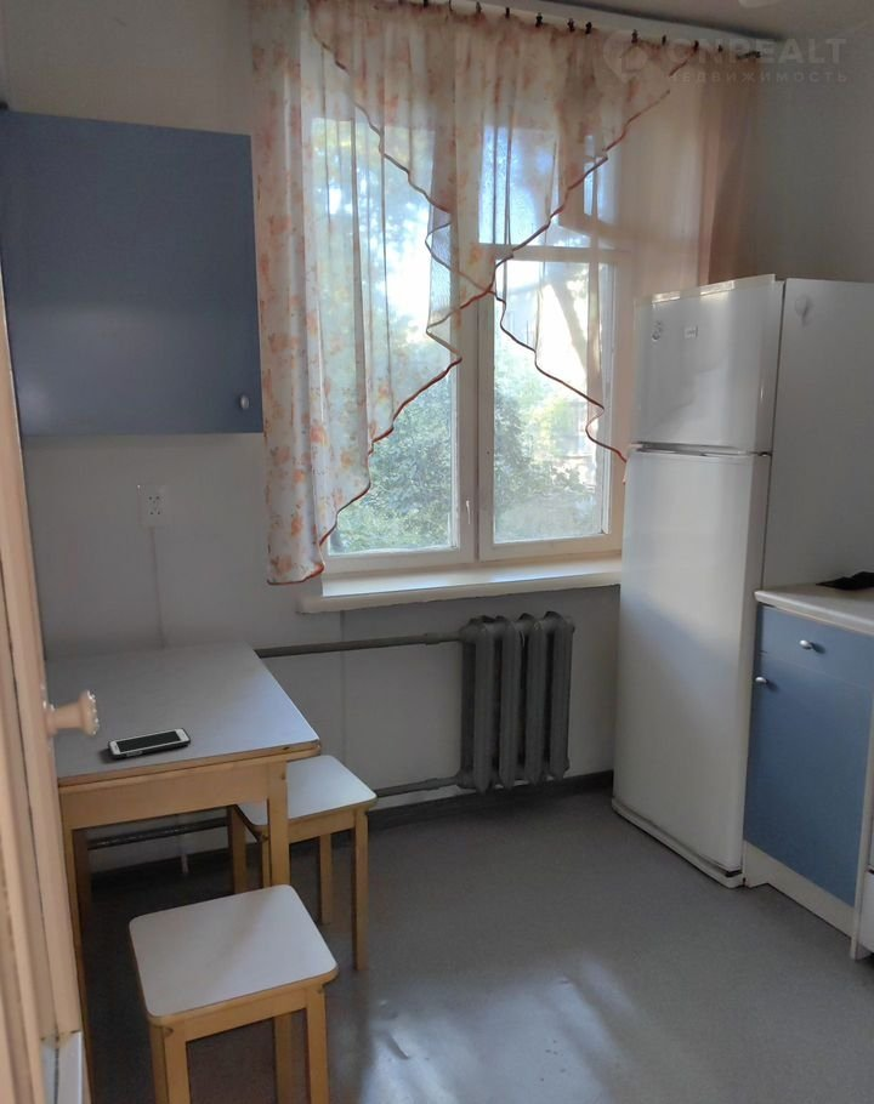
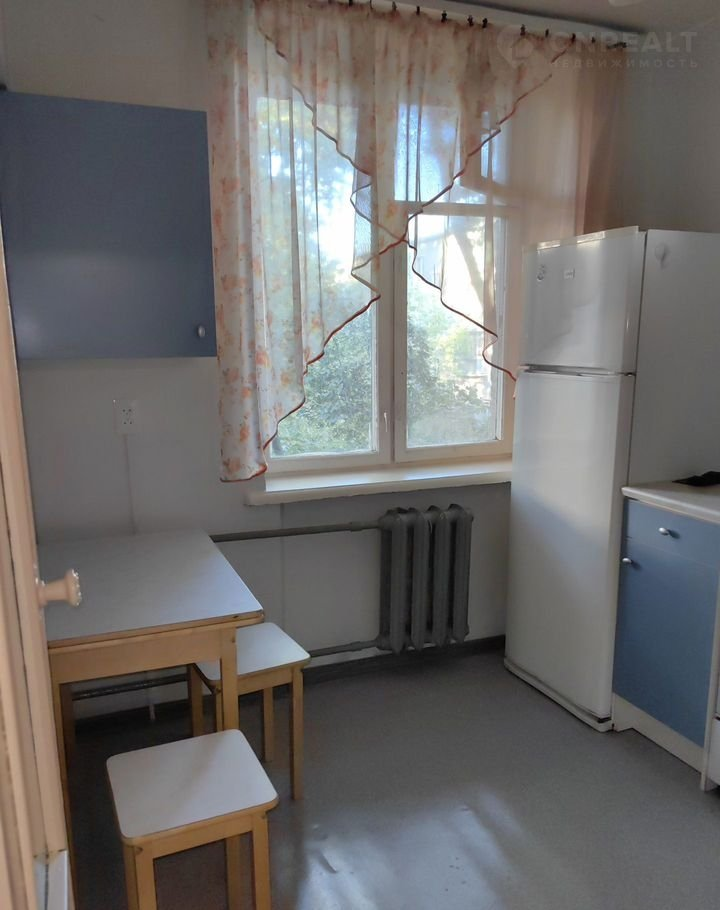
- cell phone [107,727,192,759]
